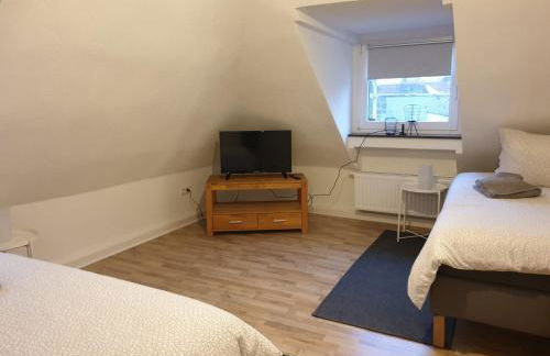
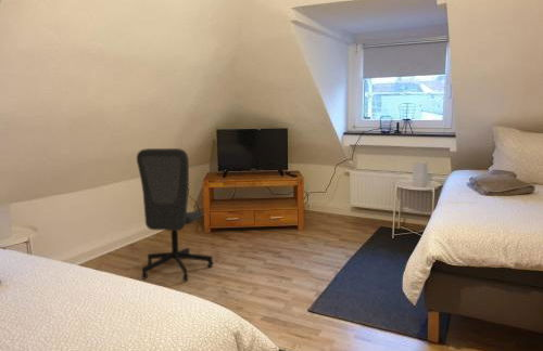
+ office chair [136,147,214,282]
